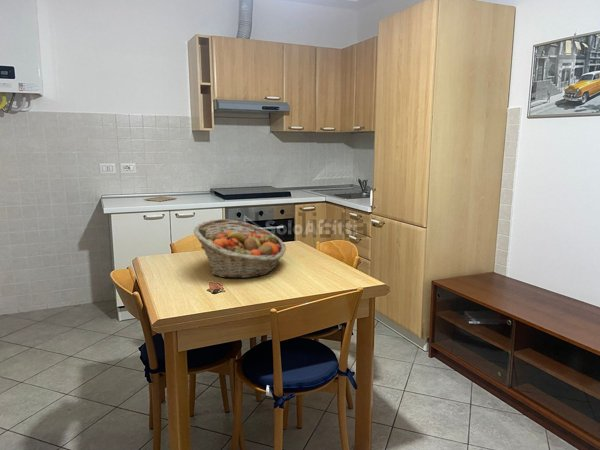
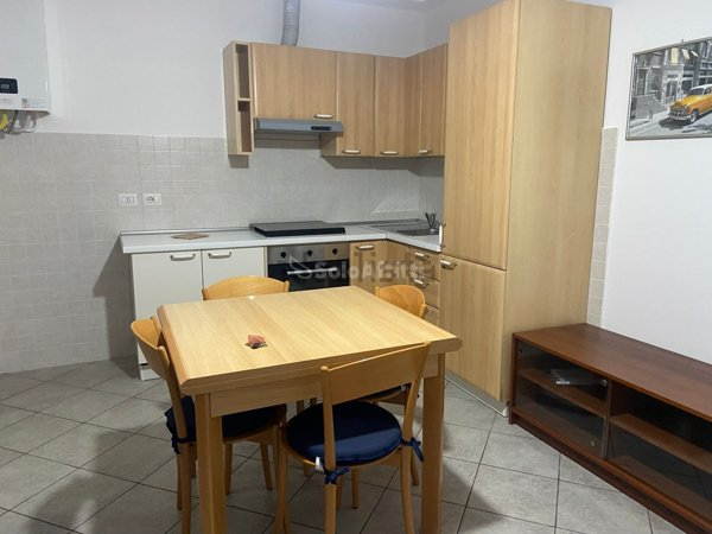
- fruit basket [193,218,287,279]
